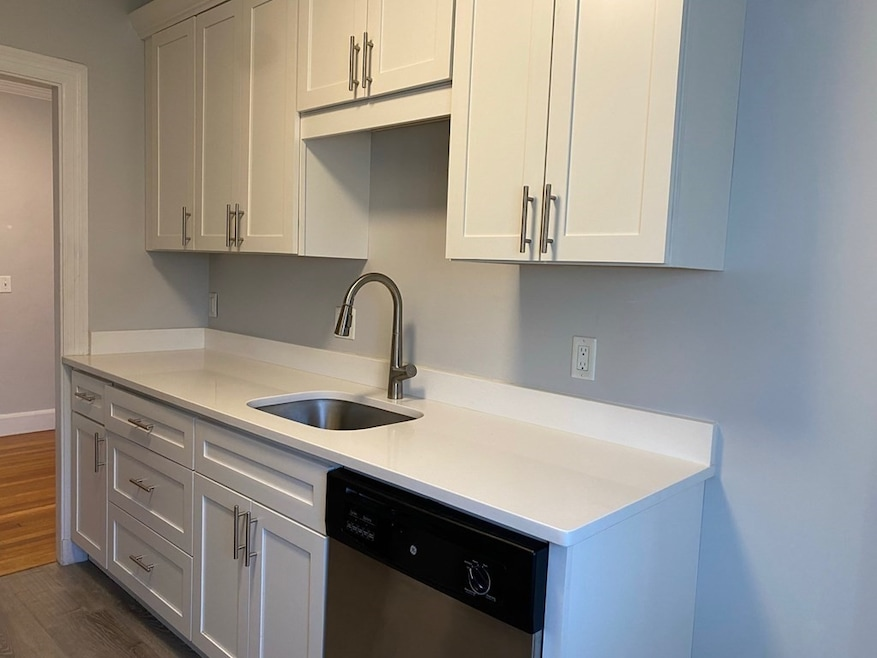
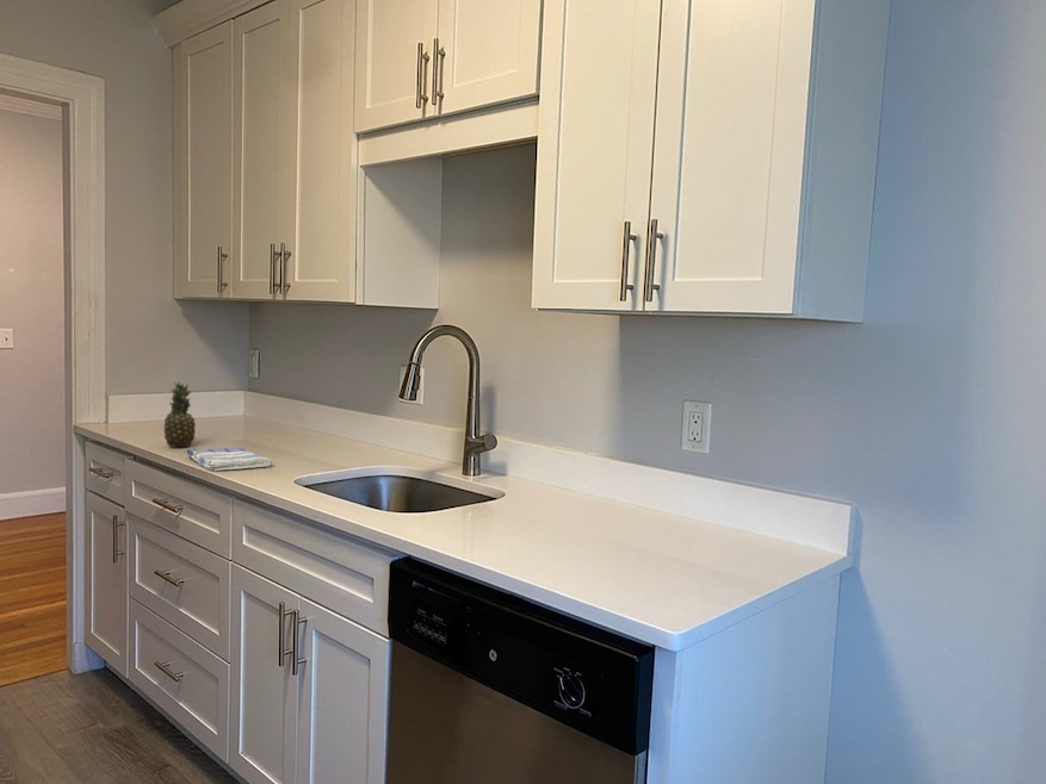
+ fruit [163,380,197,448]
+ dish towel [186,447,273,472]
